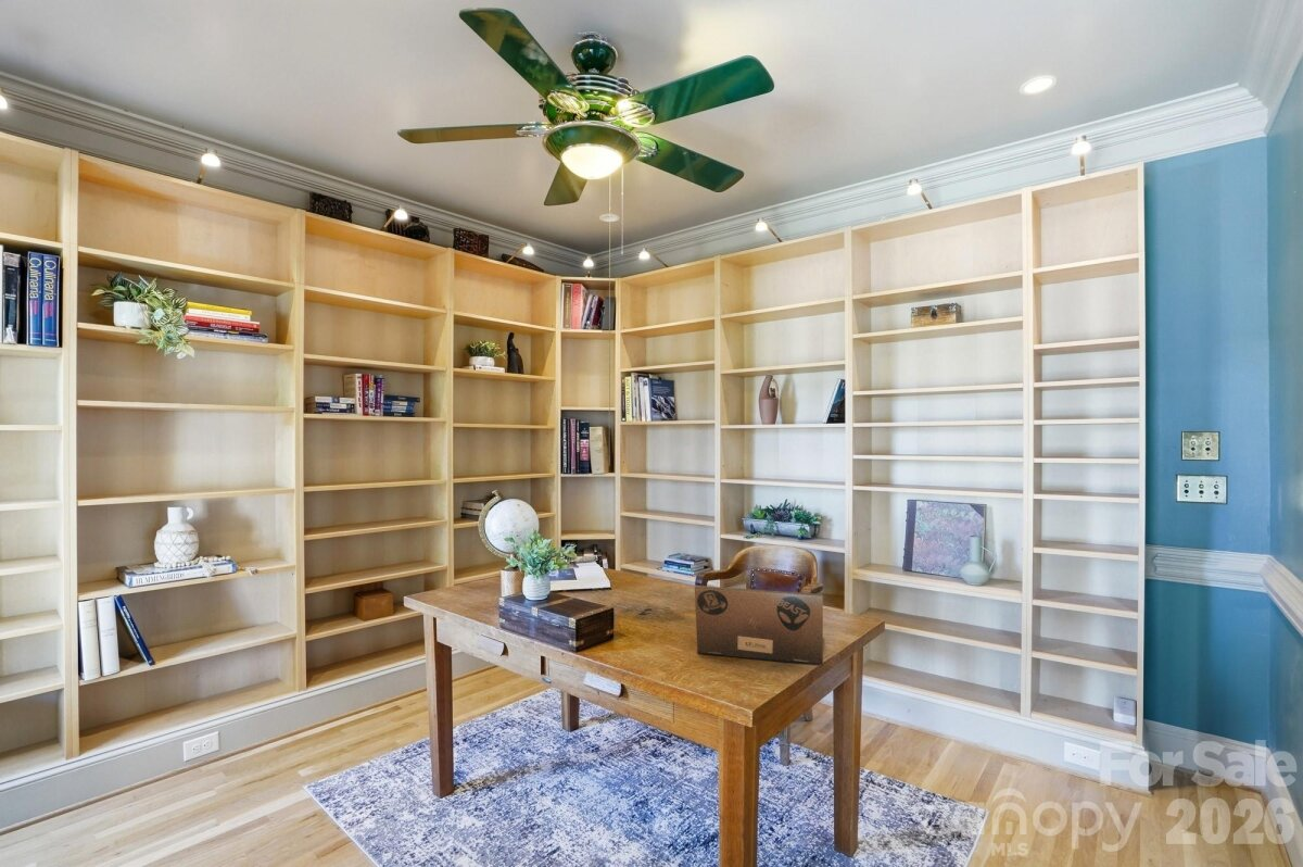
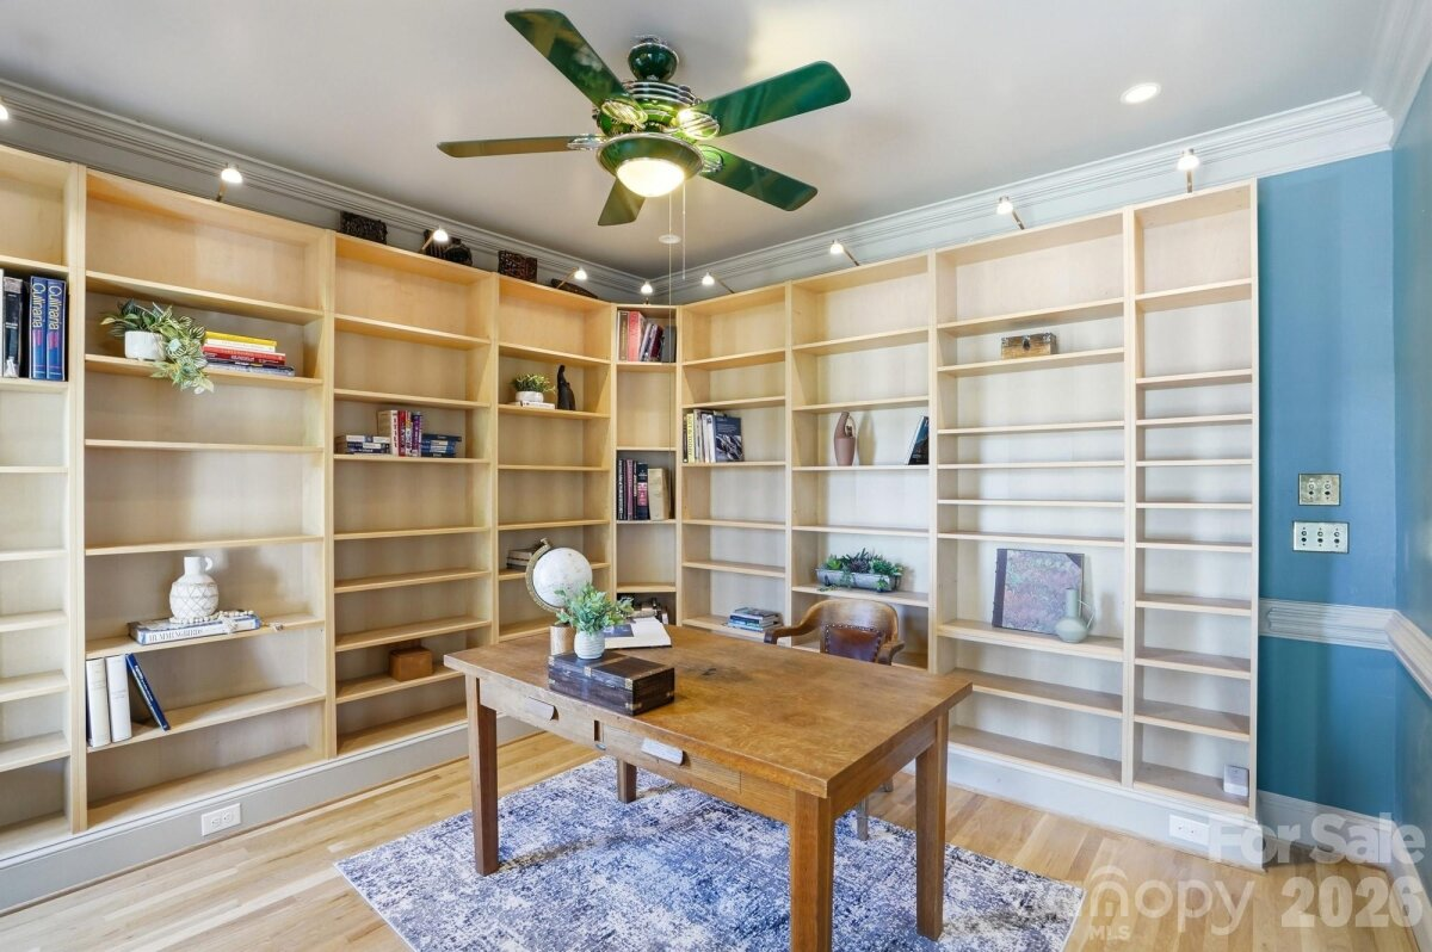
- laptop [694,585,824,667]
